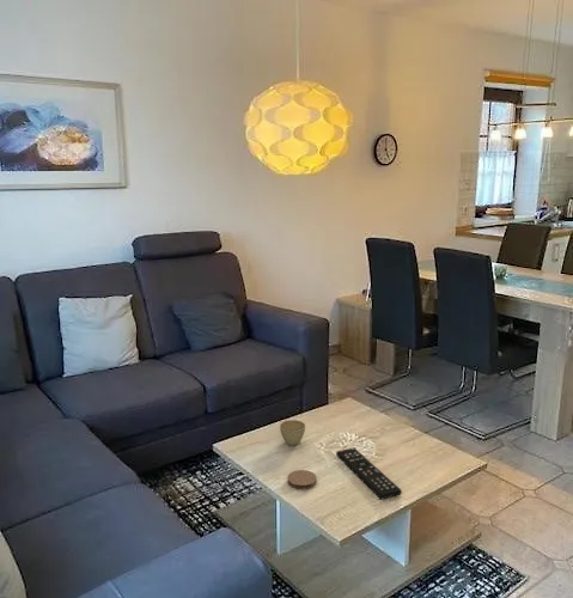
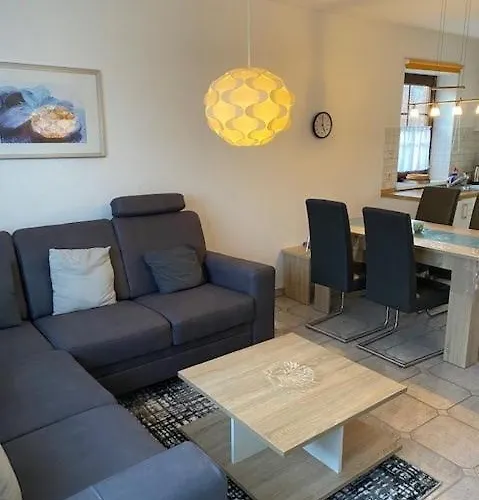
- coaster [286,469,318,490]
- flower pot [279,419,306,446]
- remote control [335,447,403,500]
